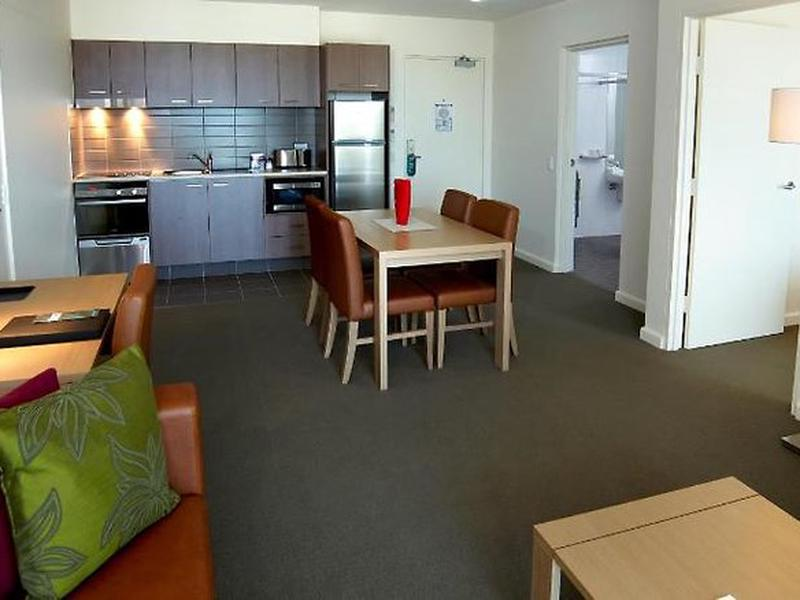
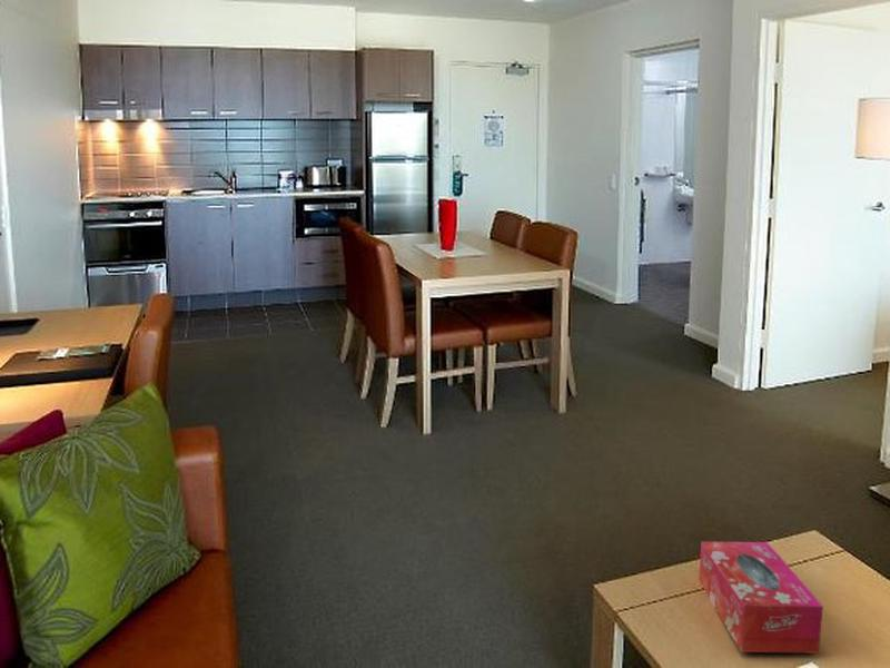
+ tissue box [698,540,824,655]
